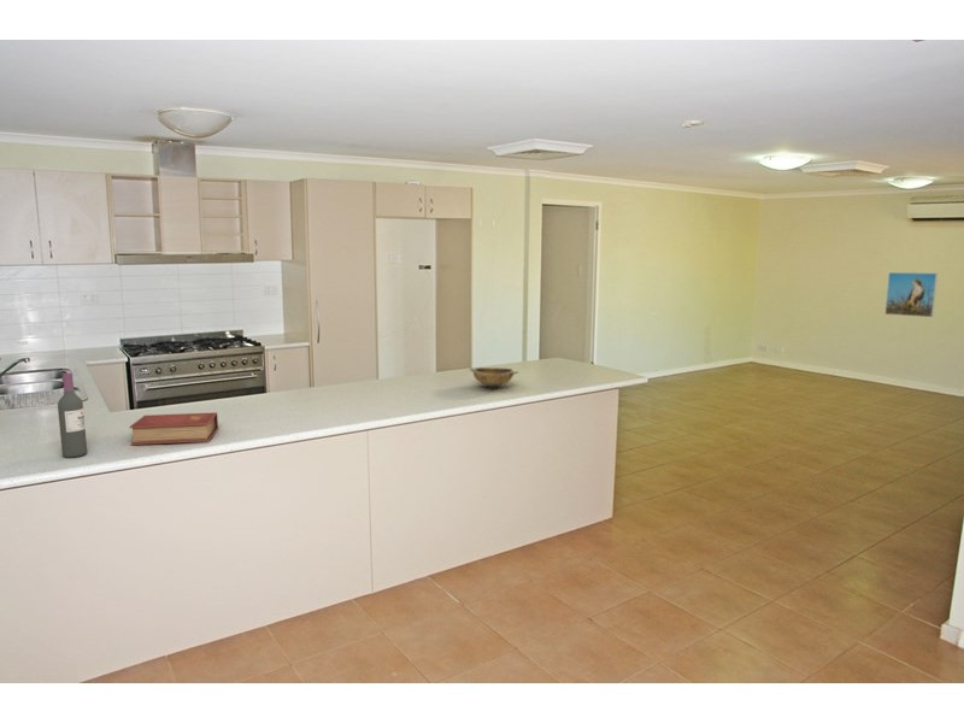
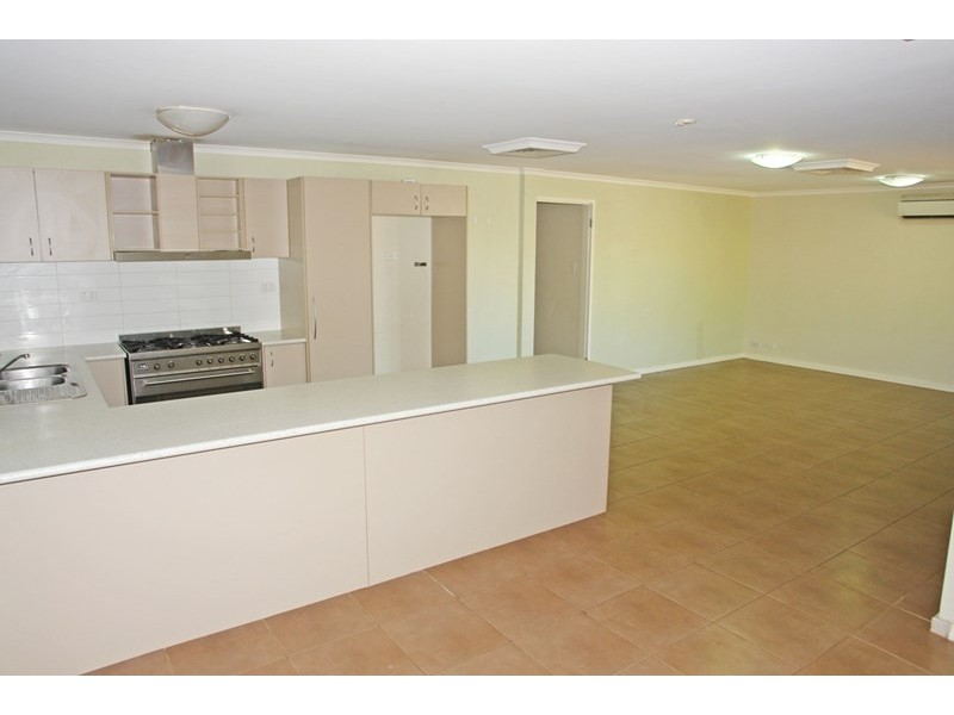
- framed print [884,271,939,318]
- wine bottle [57,371,88,458]
- bowl [469,366,519,389]
- book [128,411,219,446]
